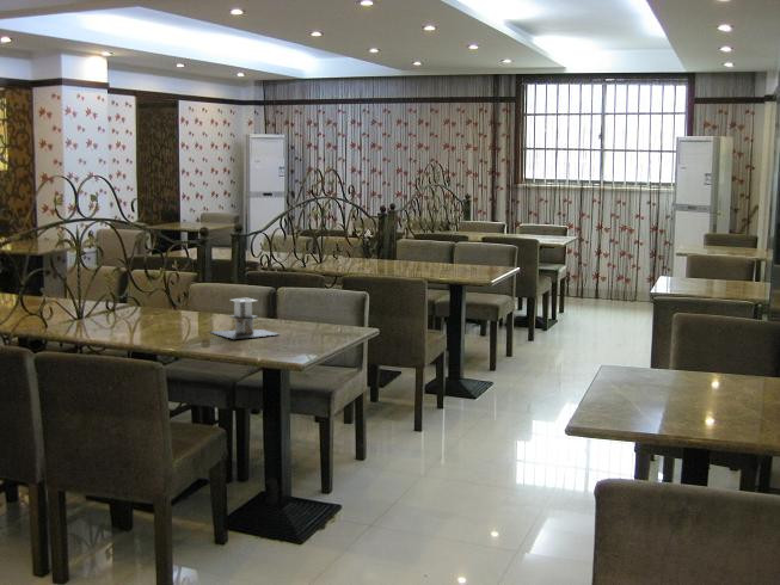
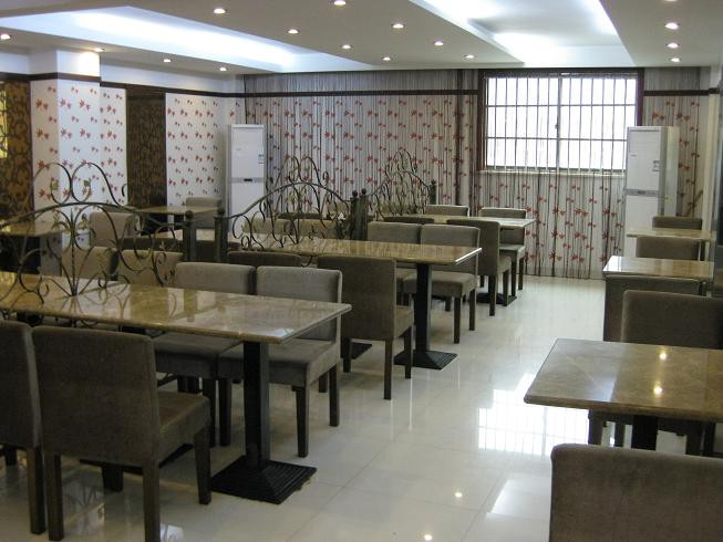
- architectural model [209,297,280,340]
